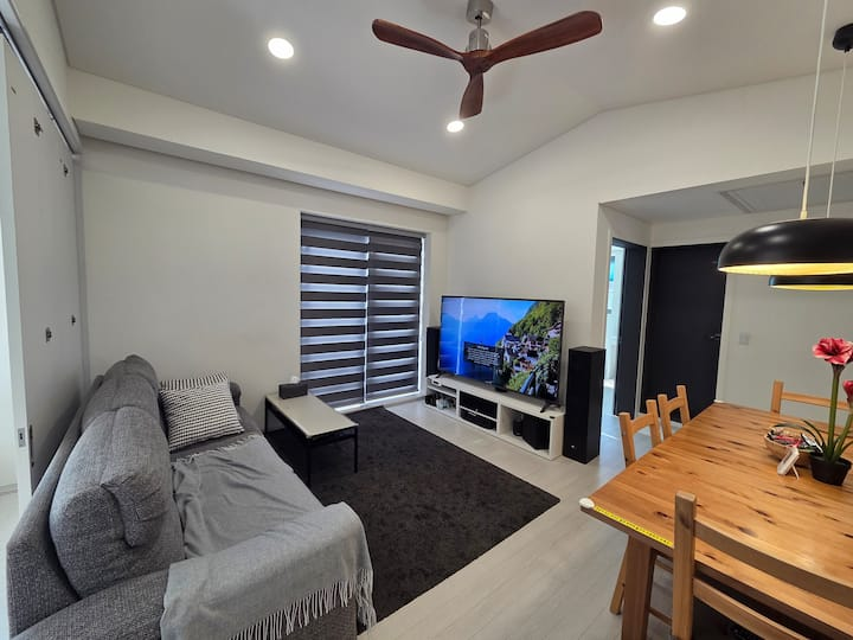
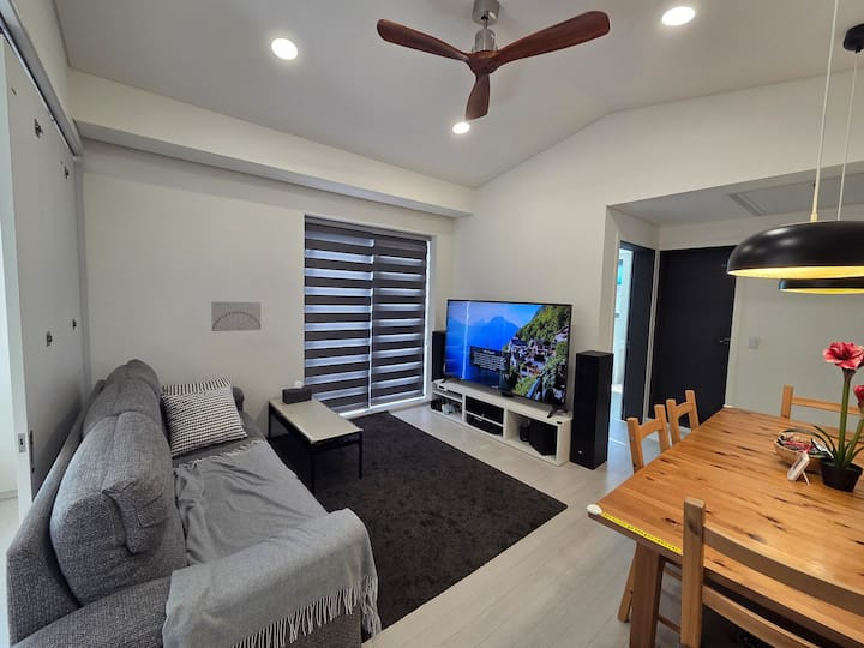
+ wall art [210,301,262,332]
